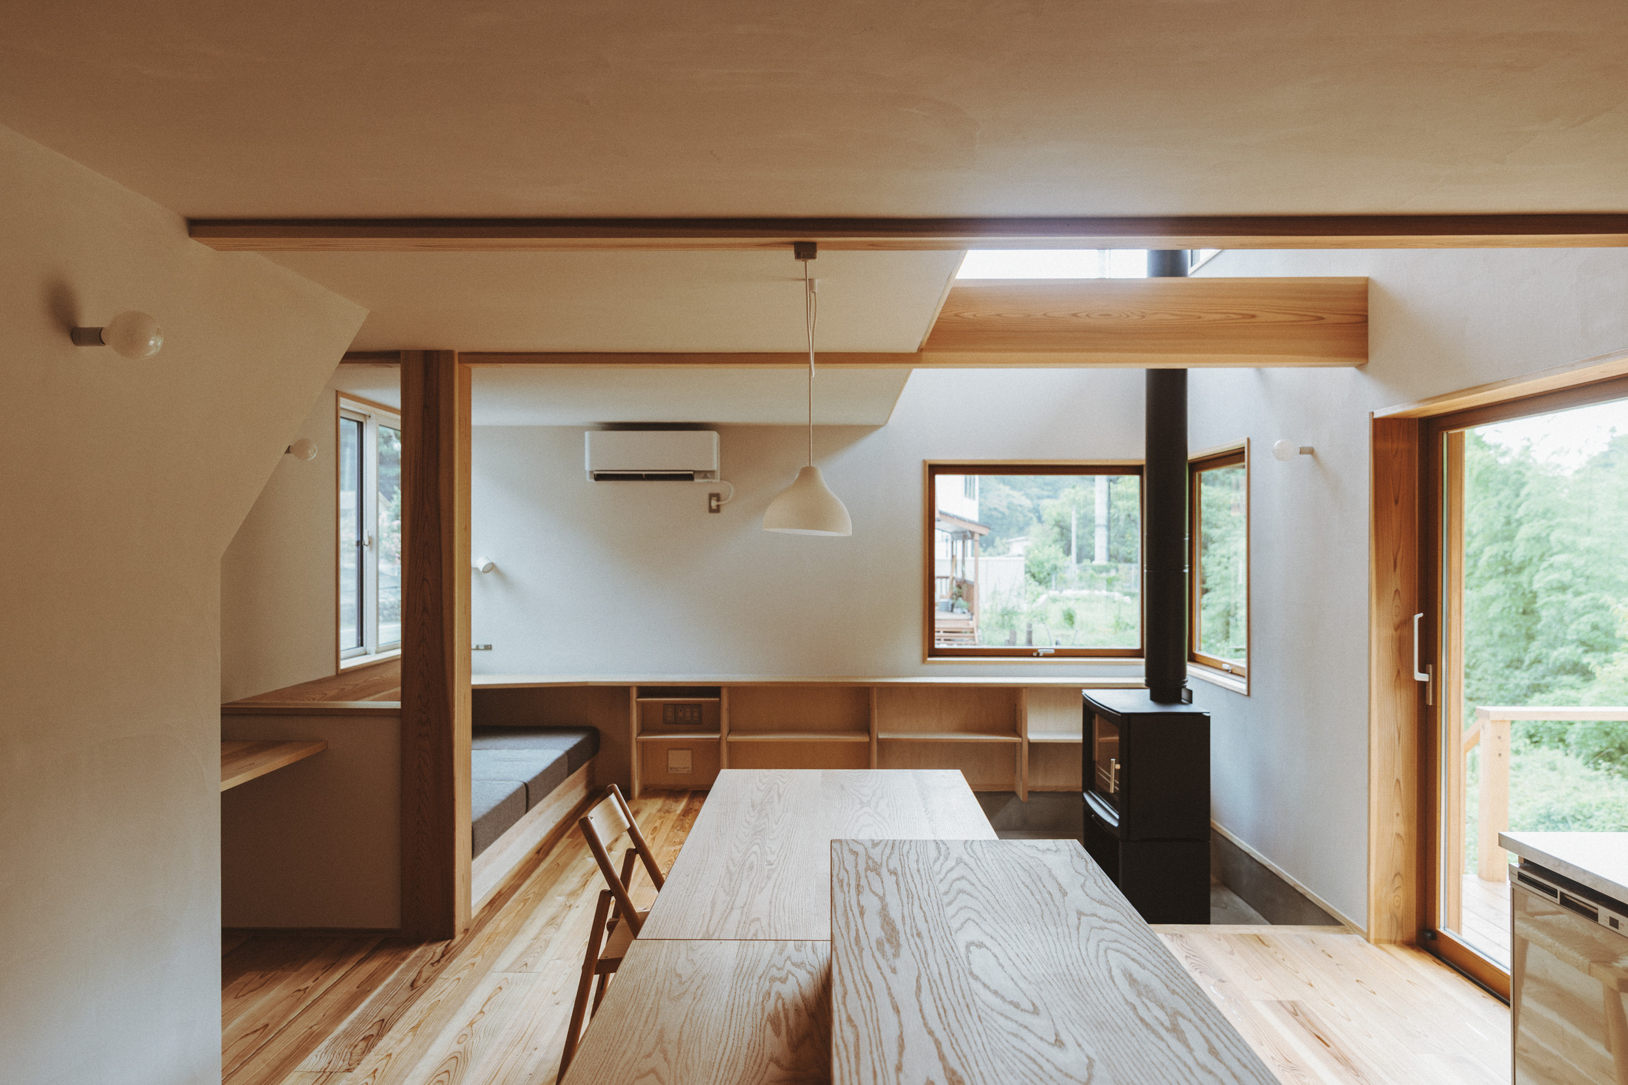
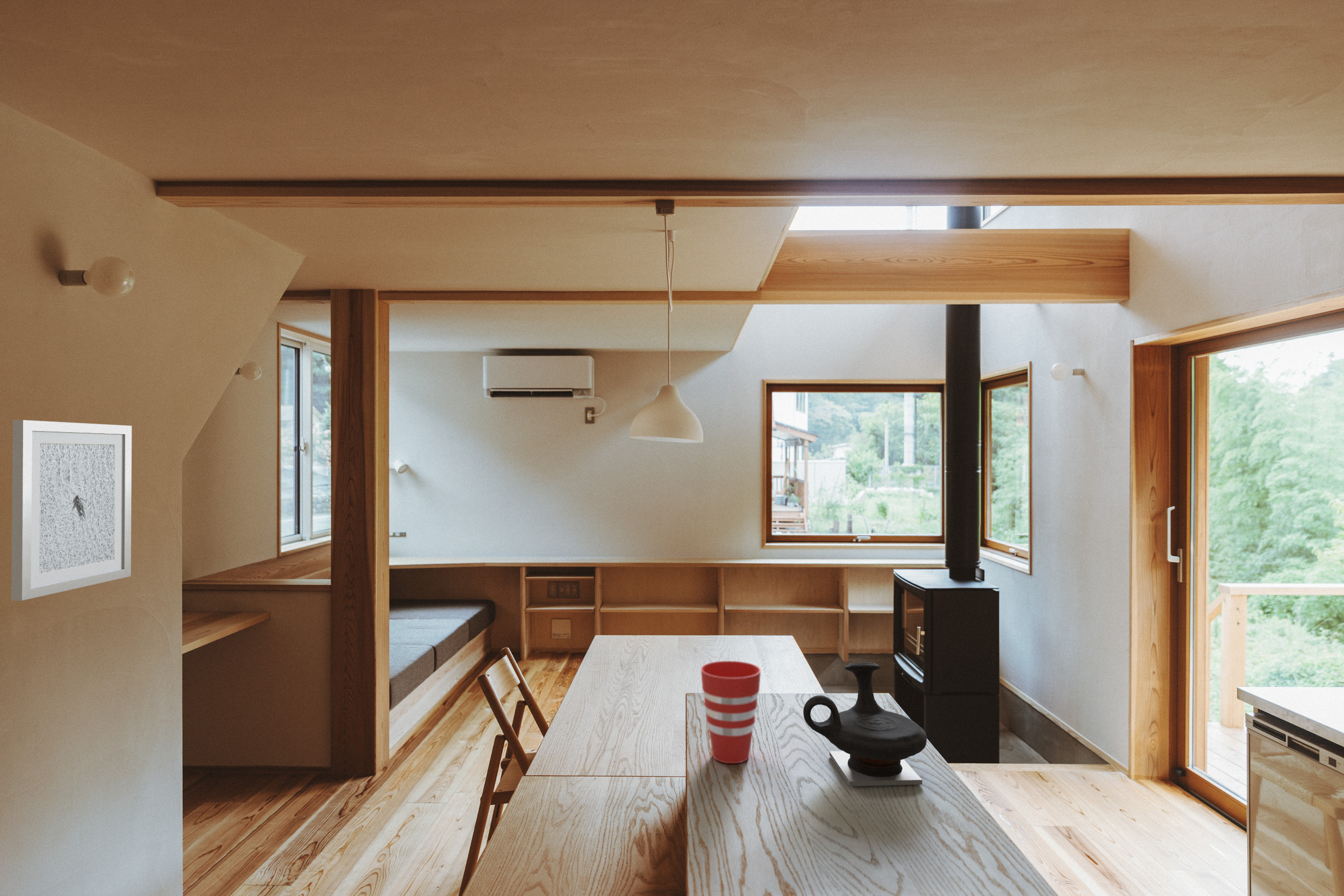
+ wall art [11,420,132,601]
+ cup [700,660,761,764]
+ teapot [803,662,927,787]
